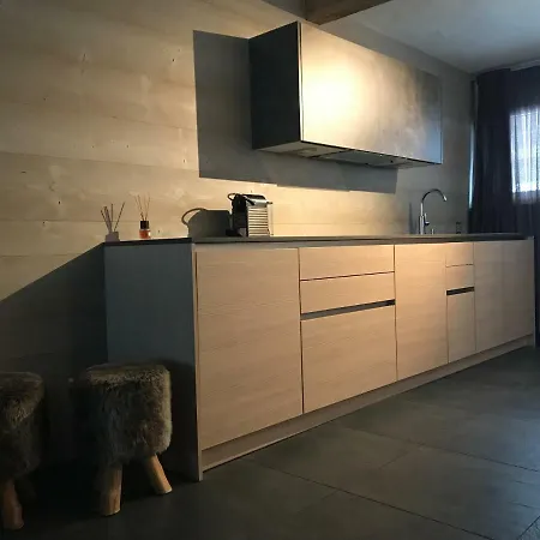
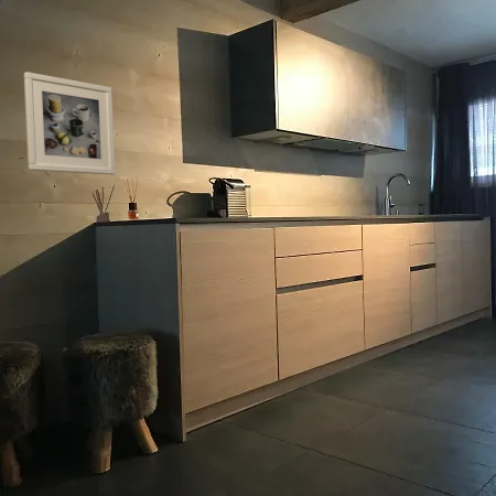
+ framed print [23,71,116,175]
